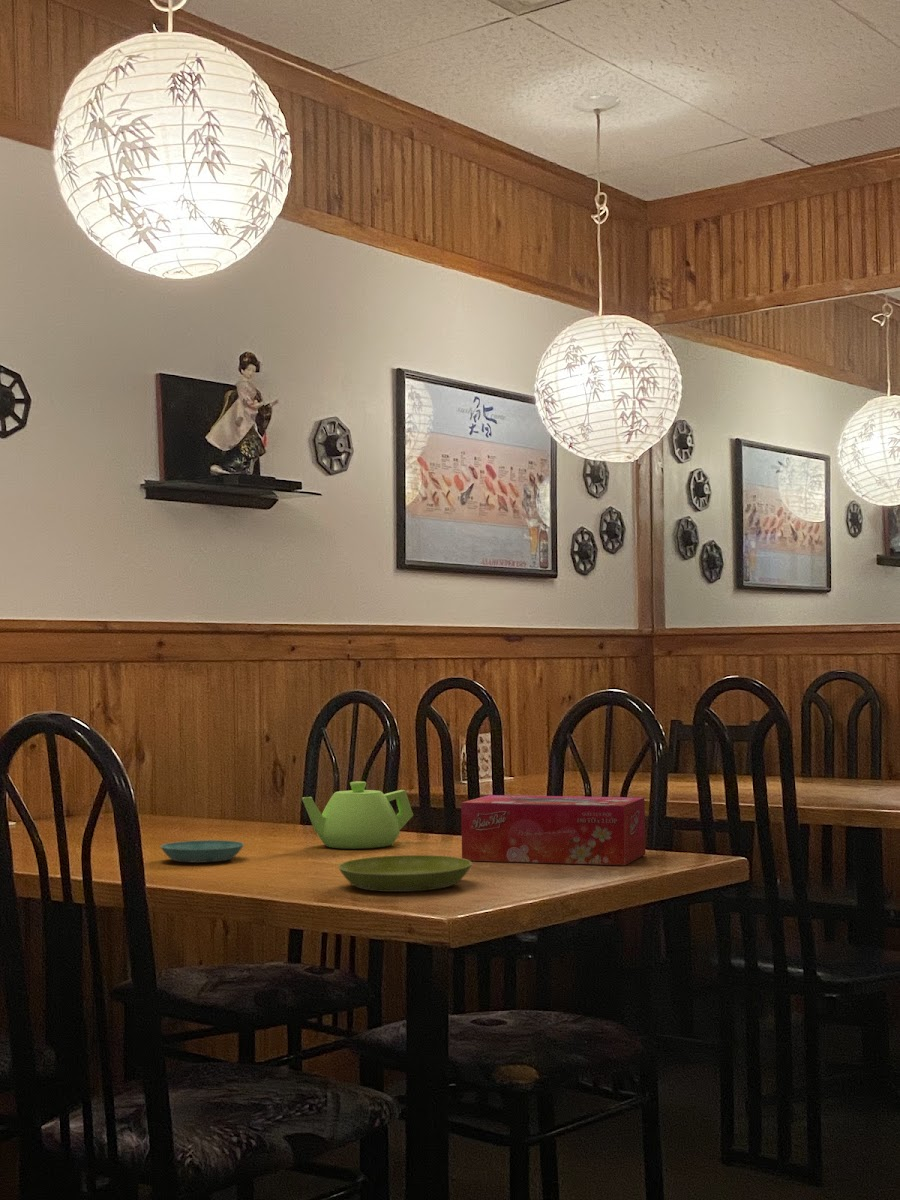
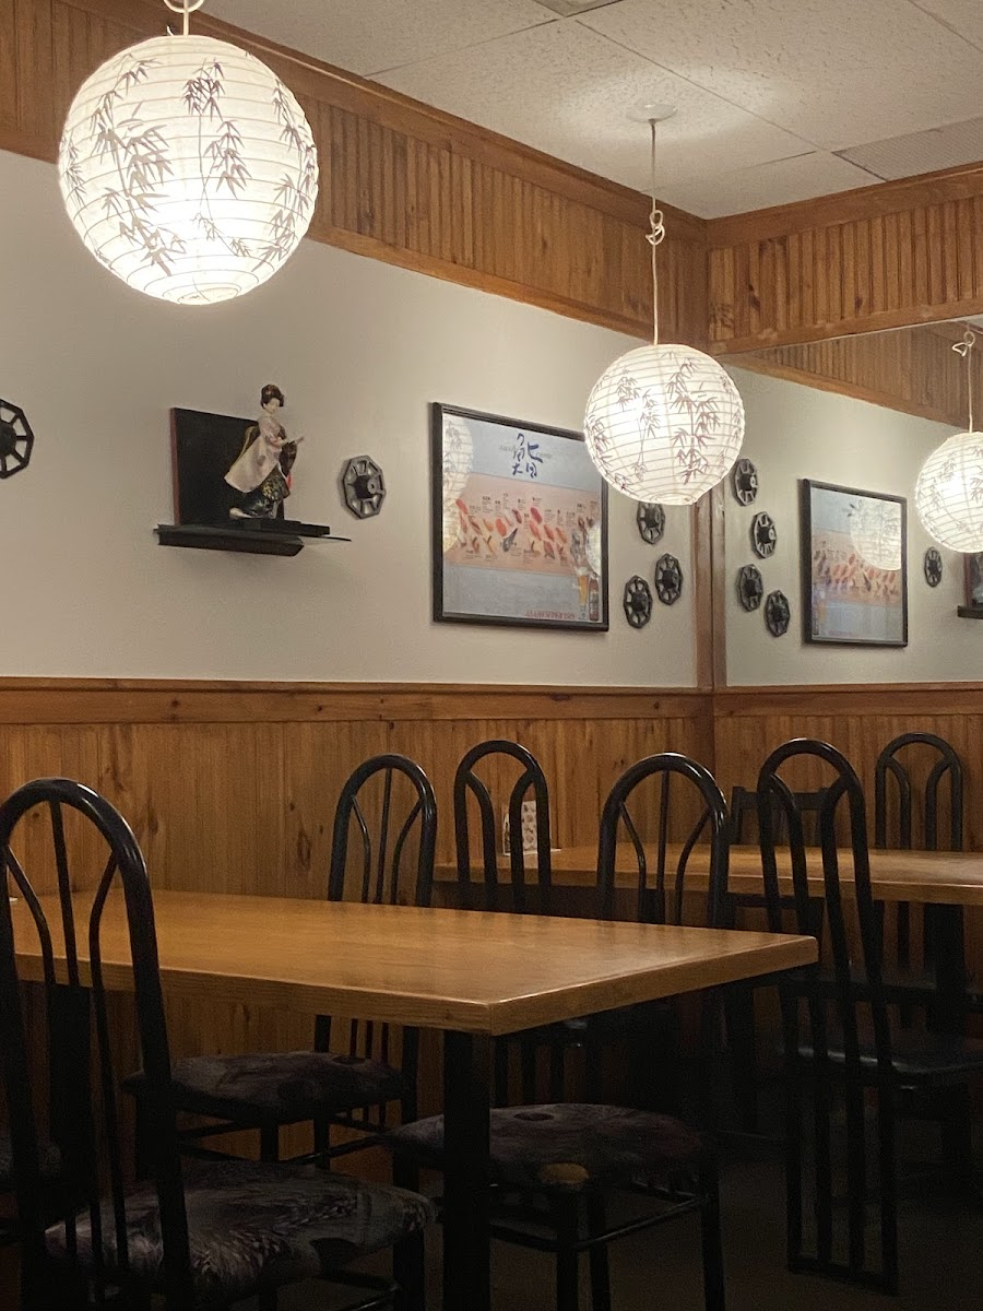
- teapot [301,780,414,850]
- tissue box [460,794,646,866]
- saucer [159,839,245,864]
- saucer [337,854,473,893]
